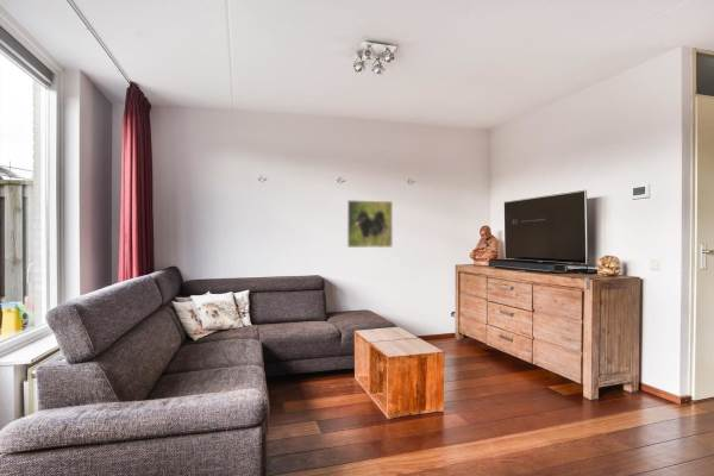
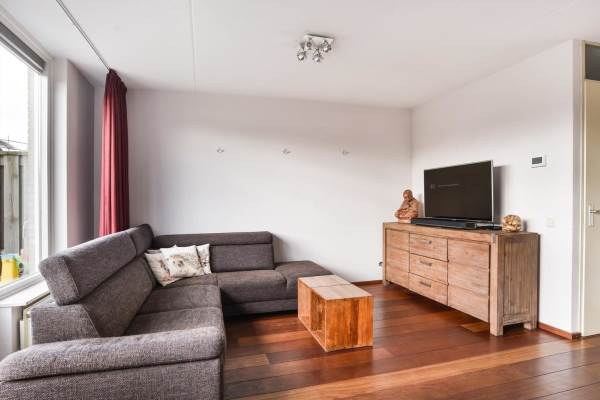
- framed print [346,199,394,249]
